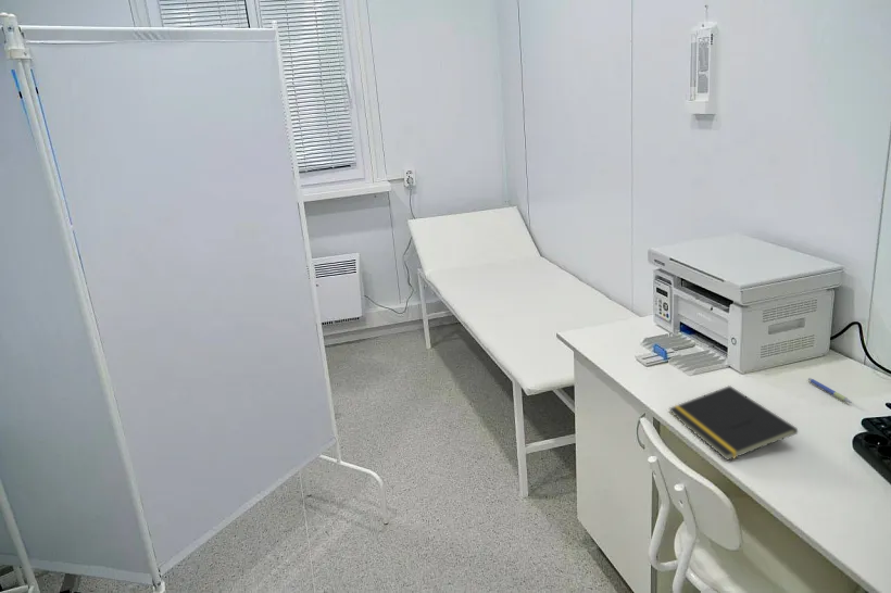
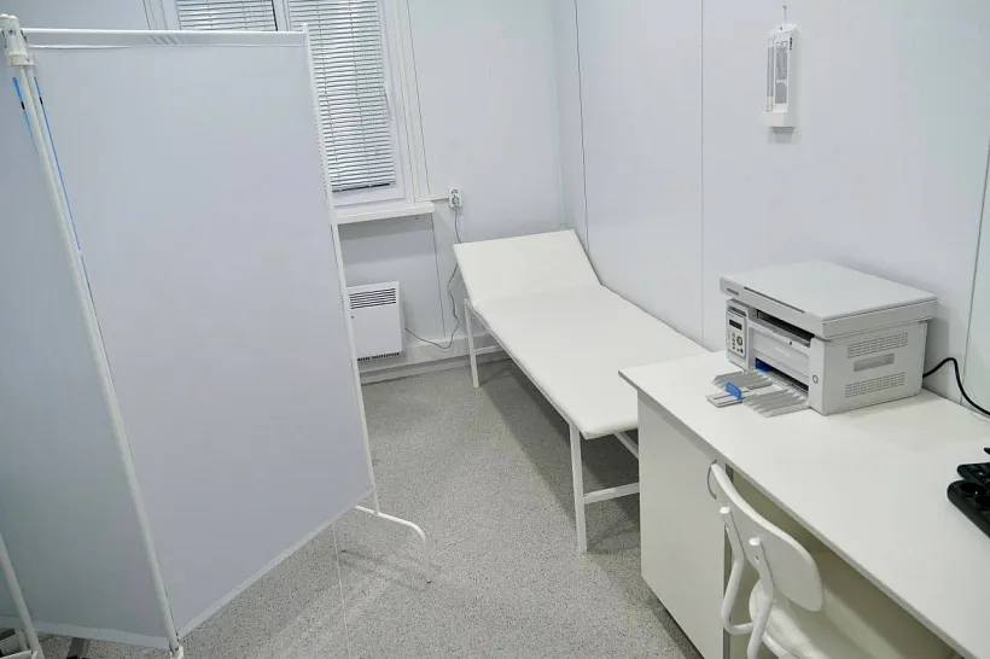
- pen [807,377,853,404]
- notepad [668,384,799,462]
